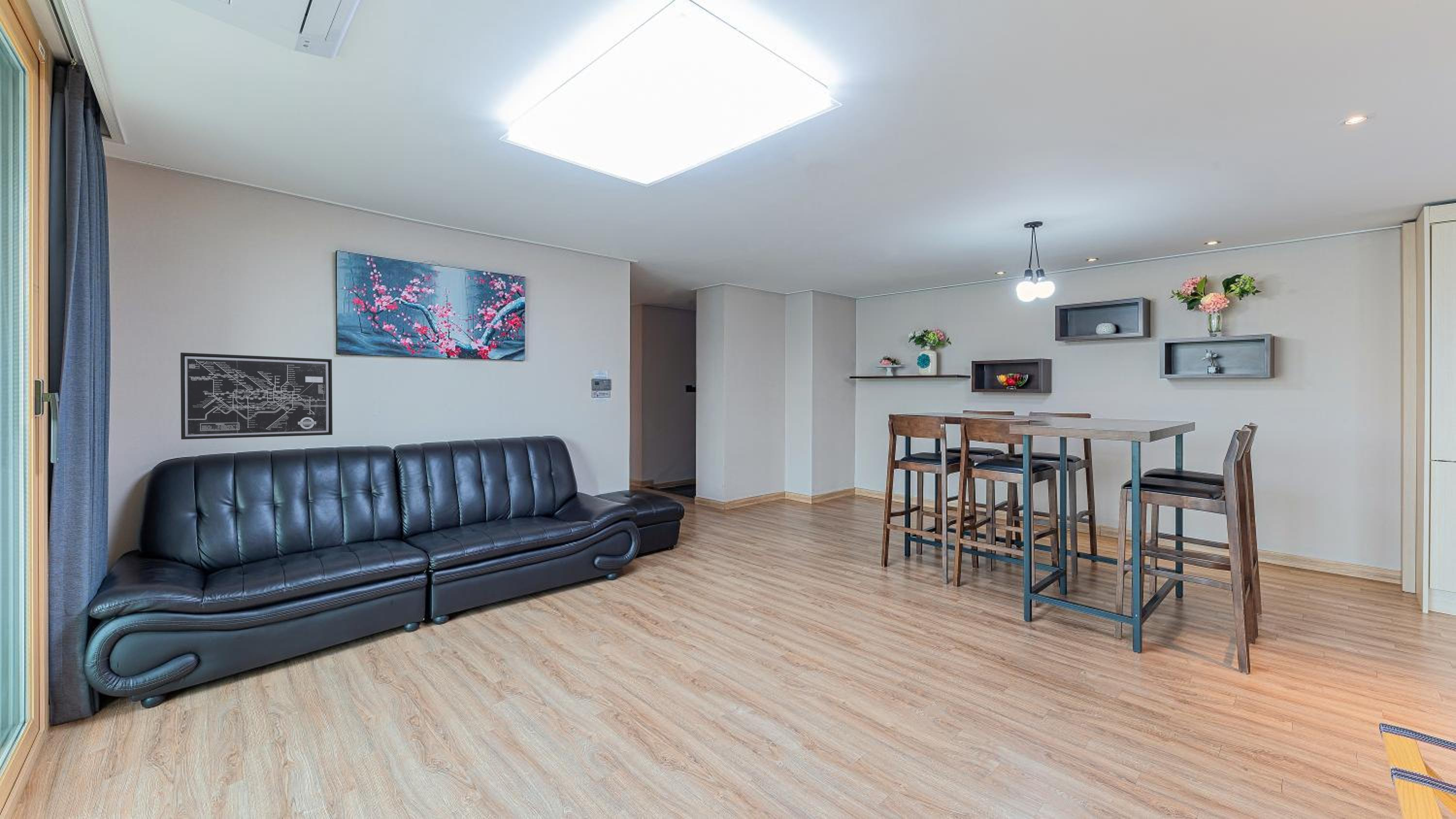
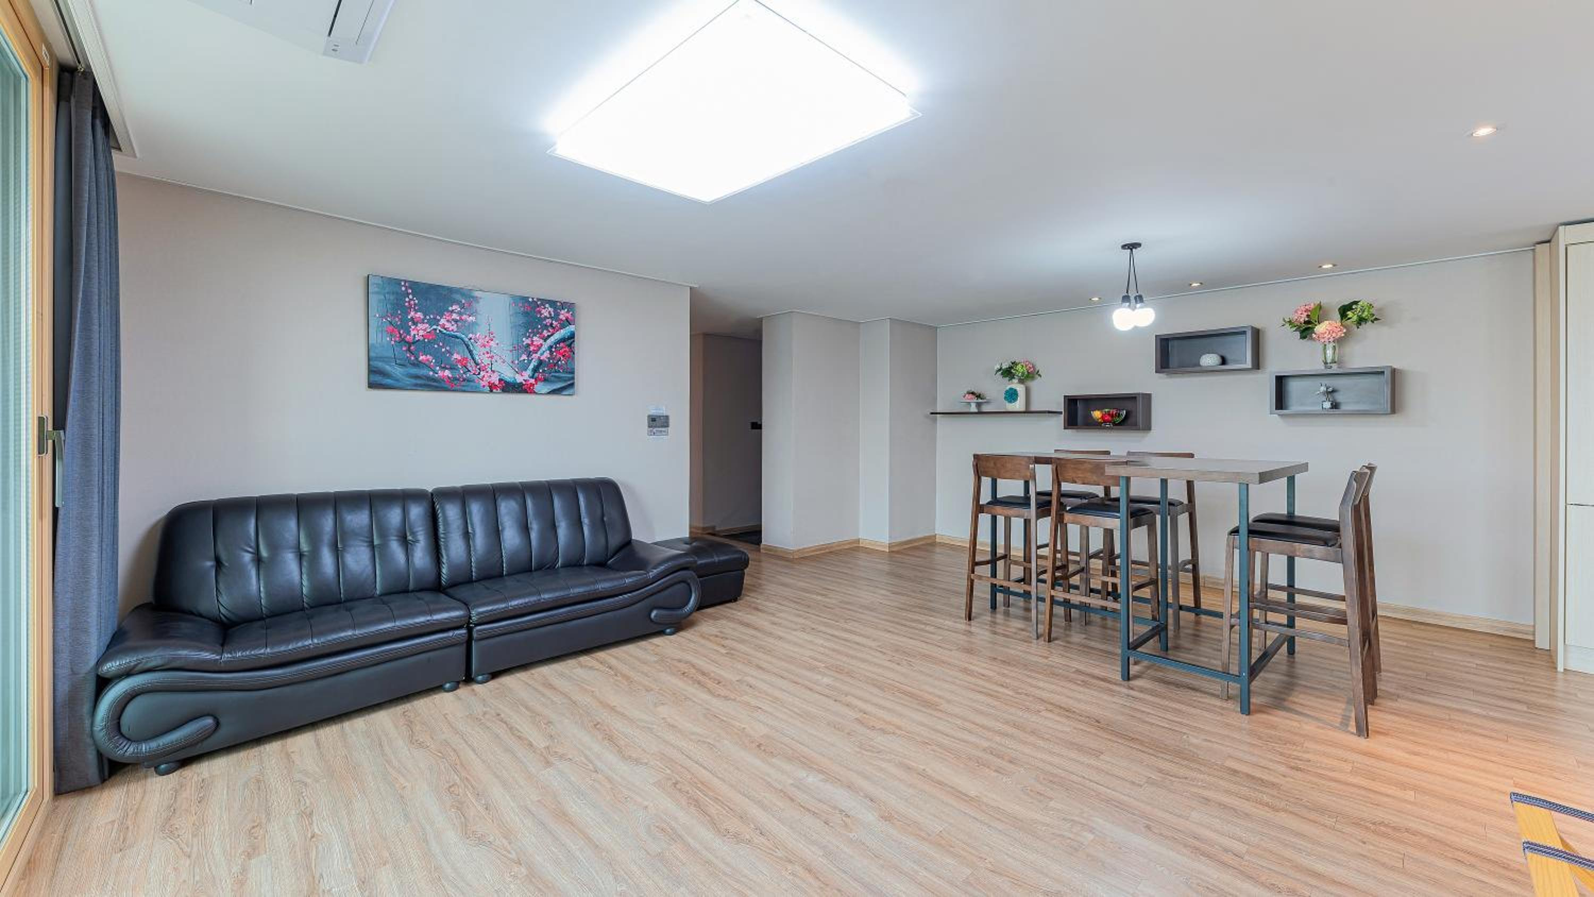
- wall art [180,352,333,440]
